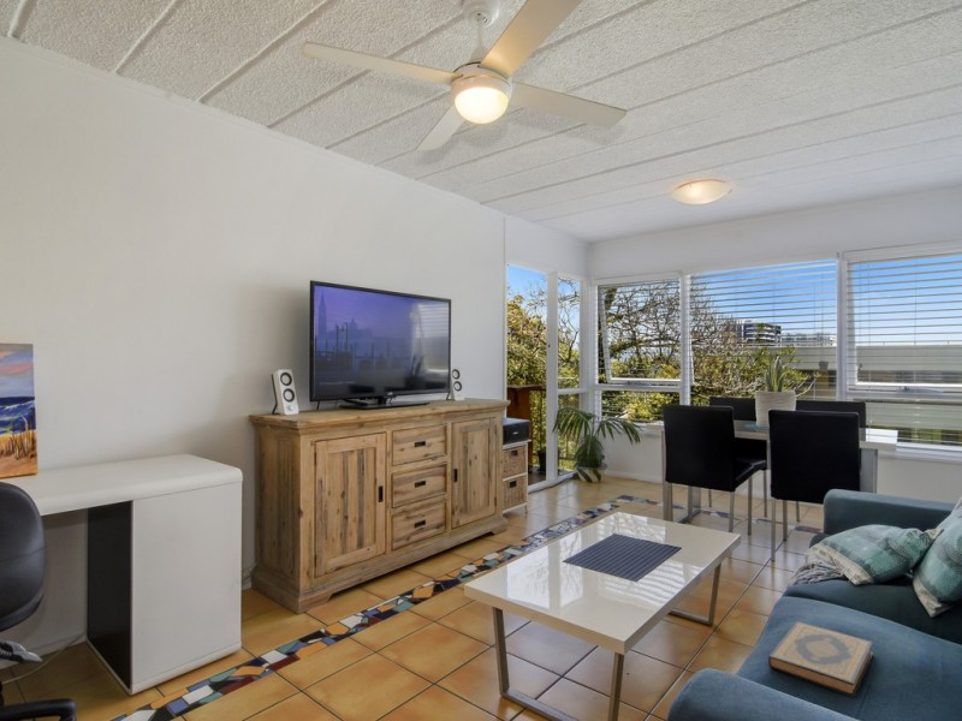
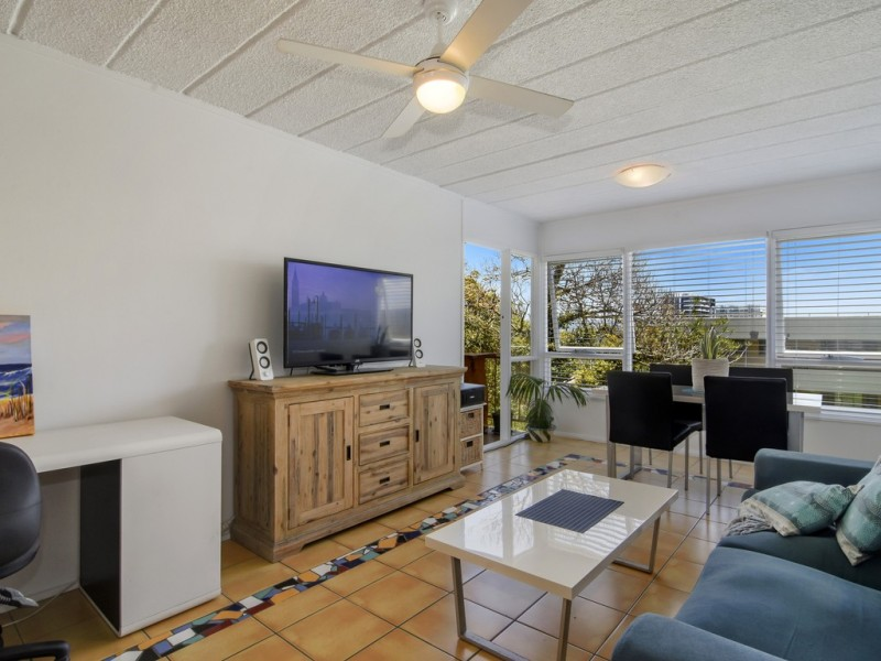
- hardback book [767,620,874,698]
